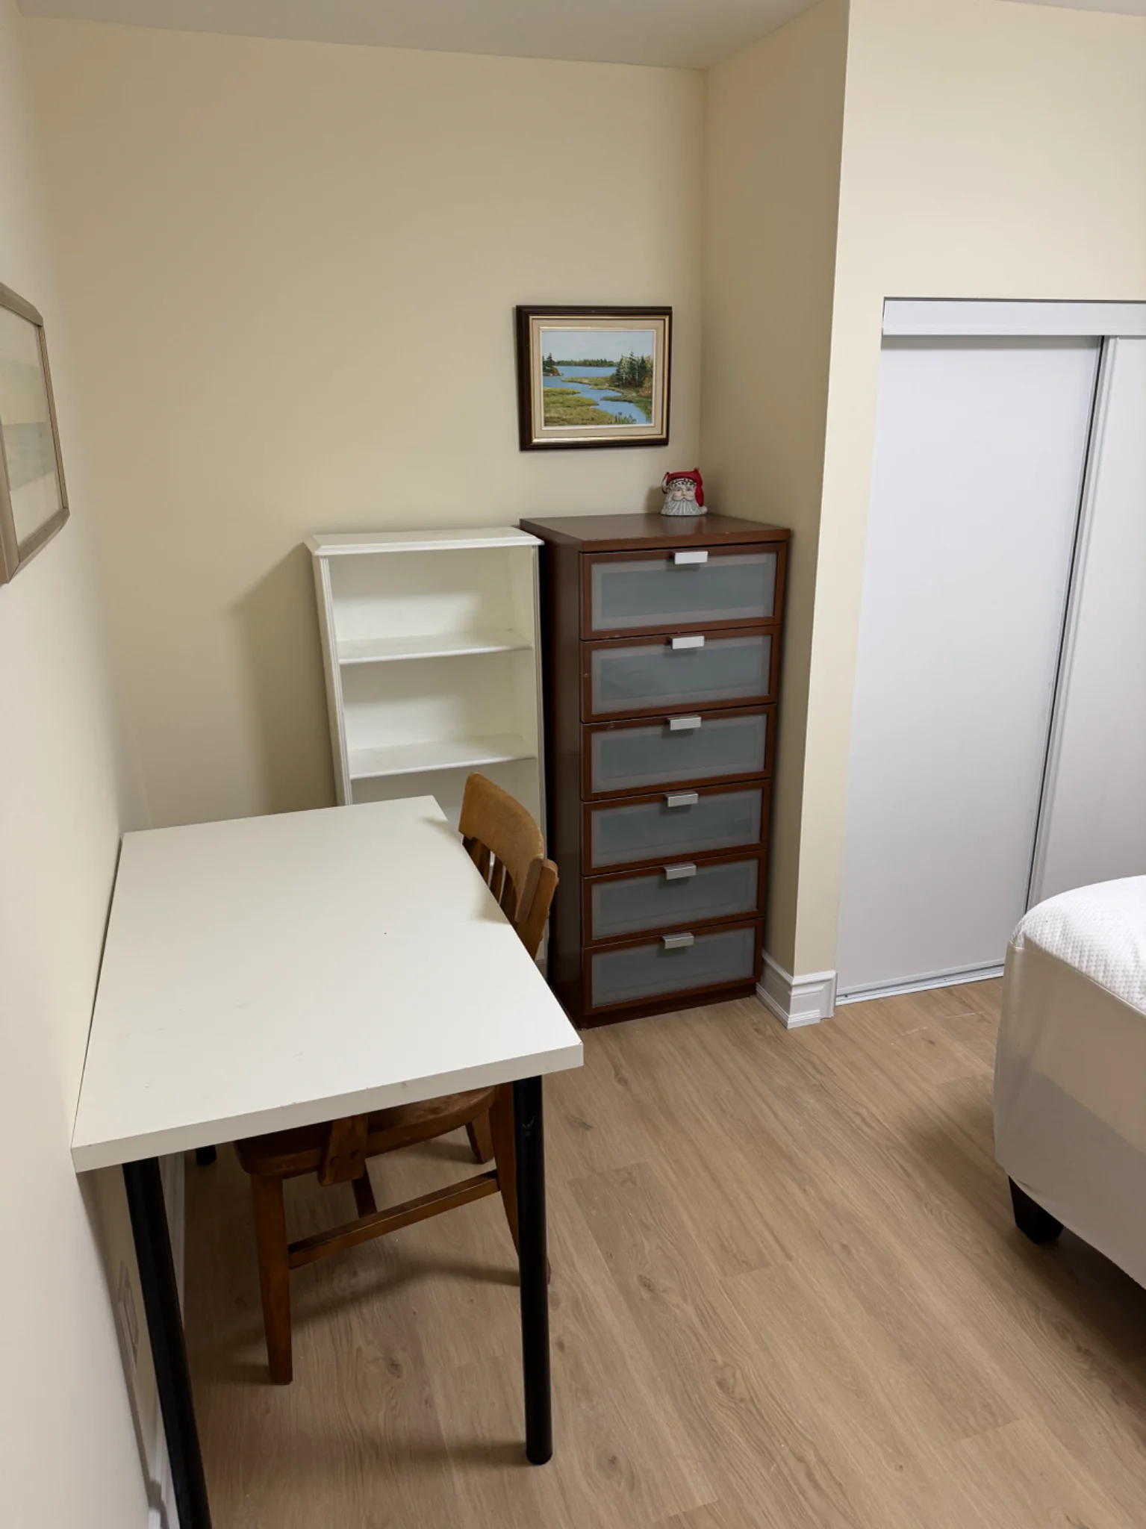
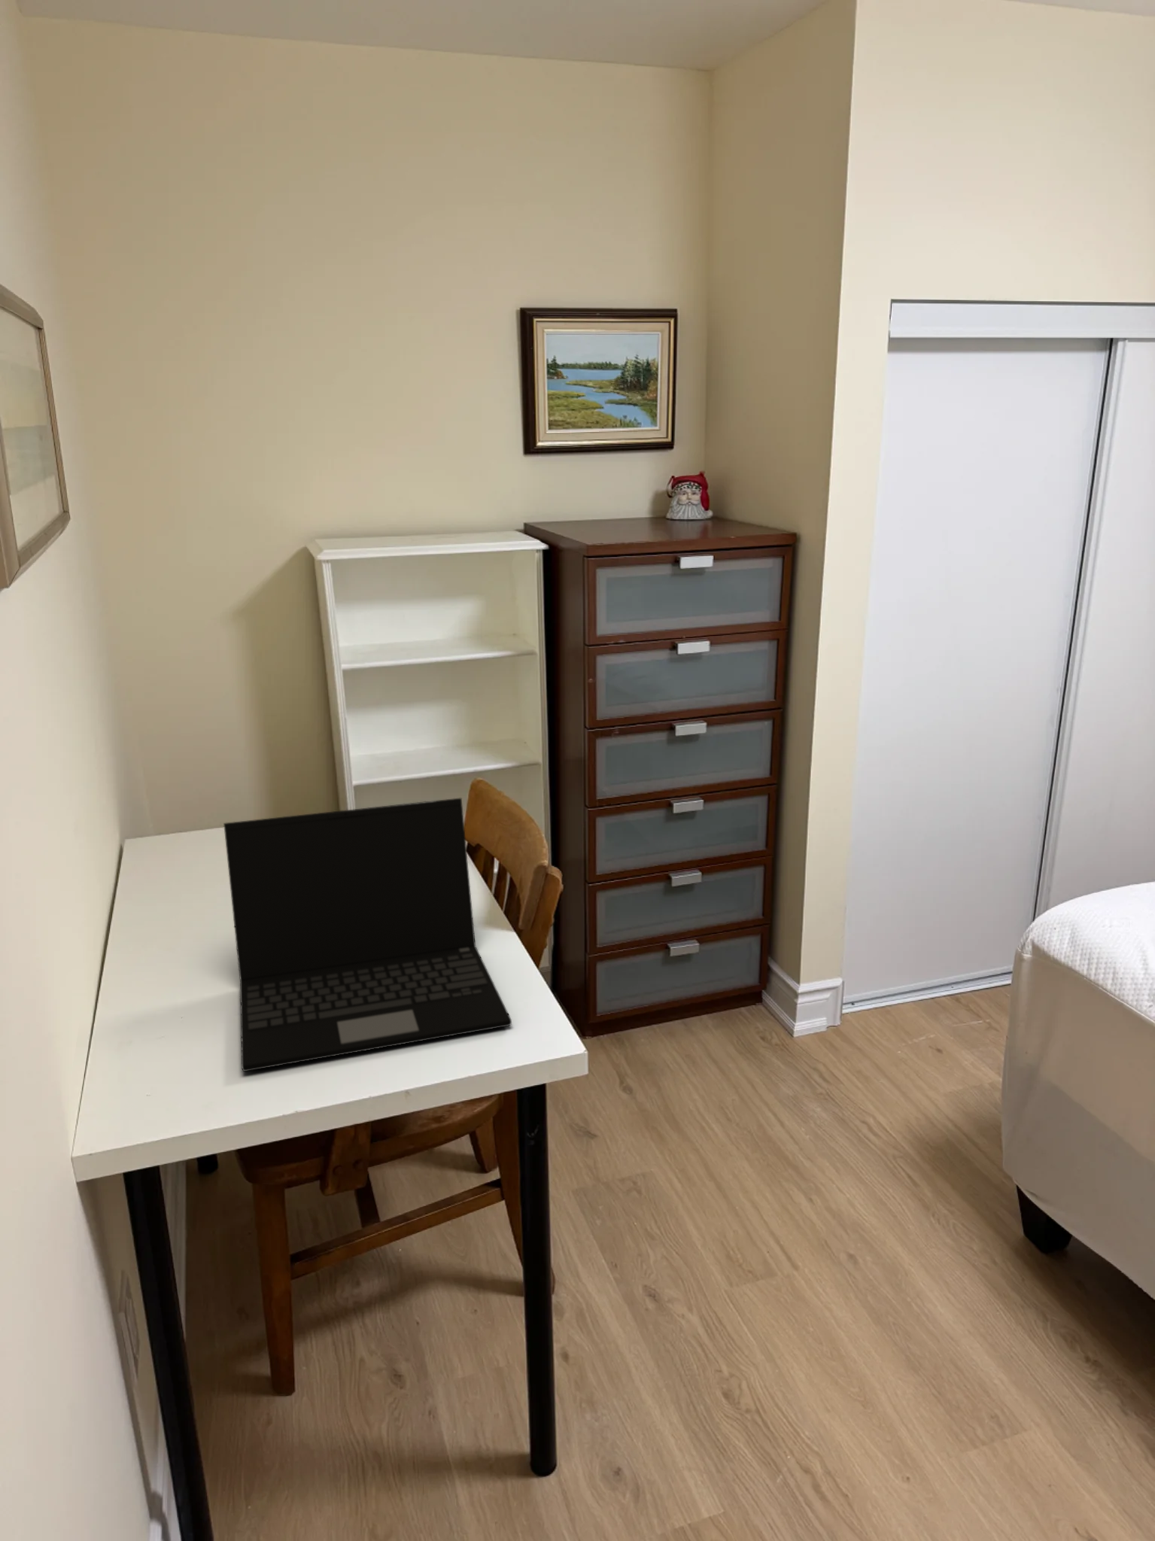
+ laptop [223,797,512,1073]
